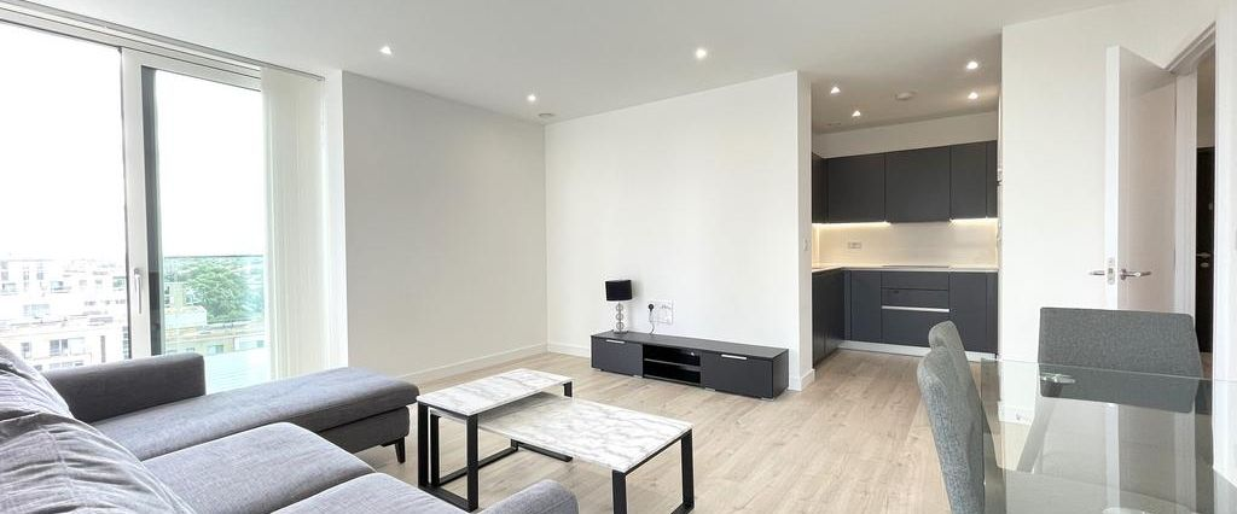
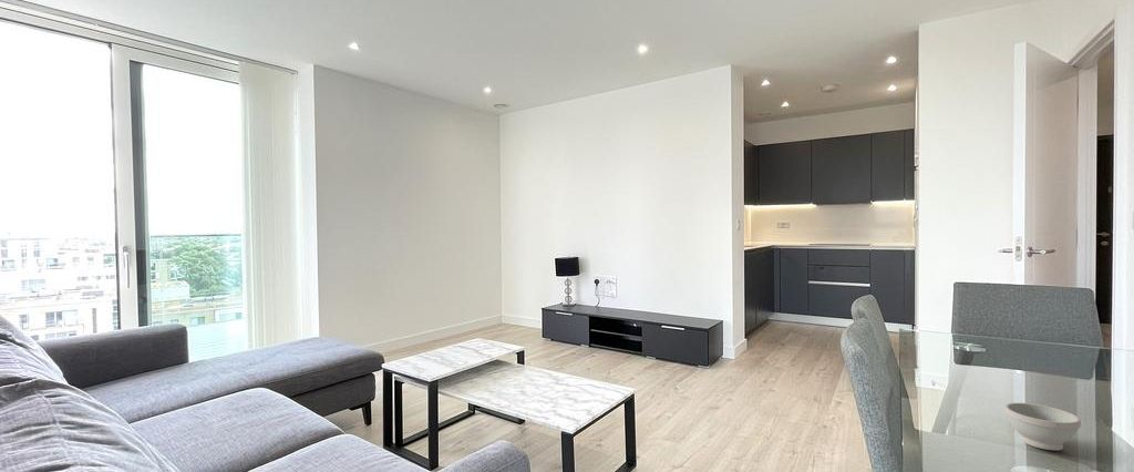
+ bowl [1004,402,1082,451]
